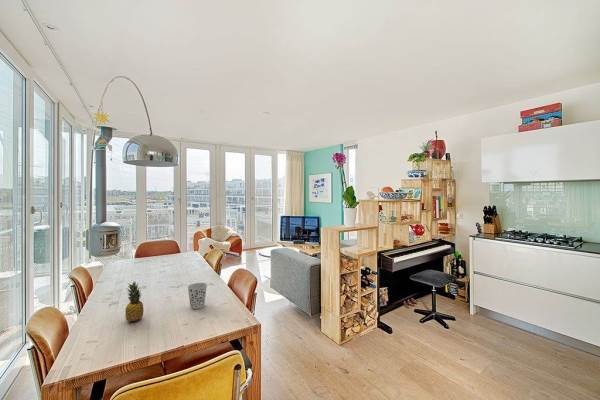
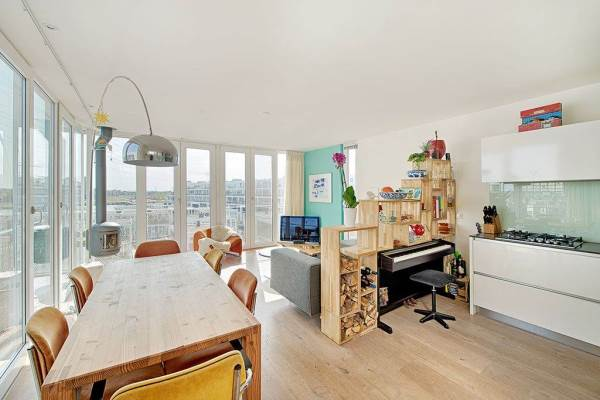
- cup [187,282,208,310]
- fruit [124,281,144,322]
